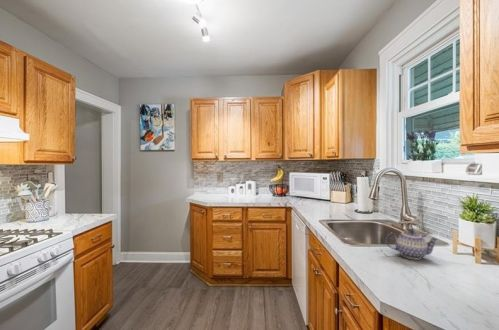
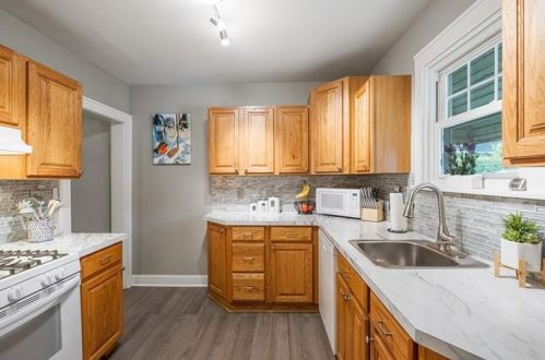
- teapot [385,228,440,261]
